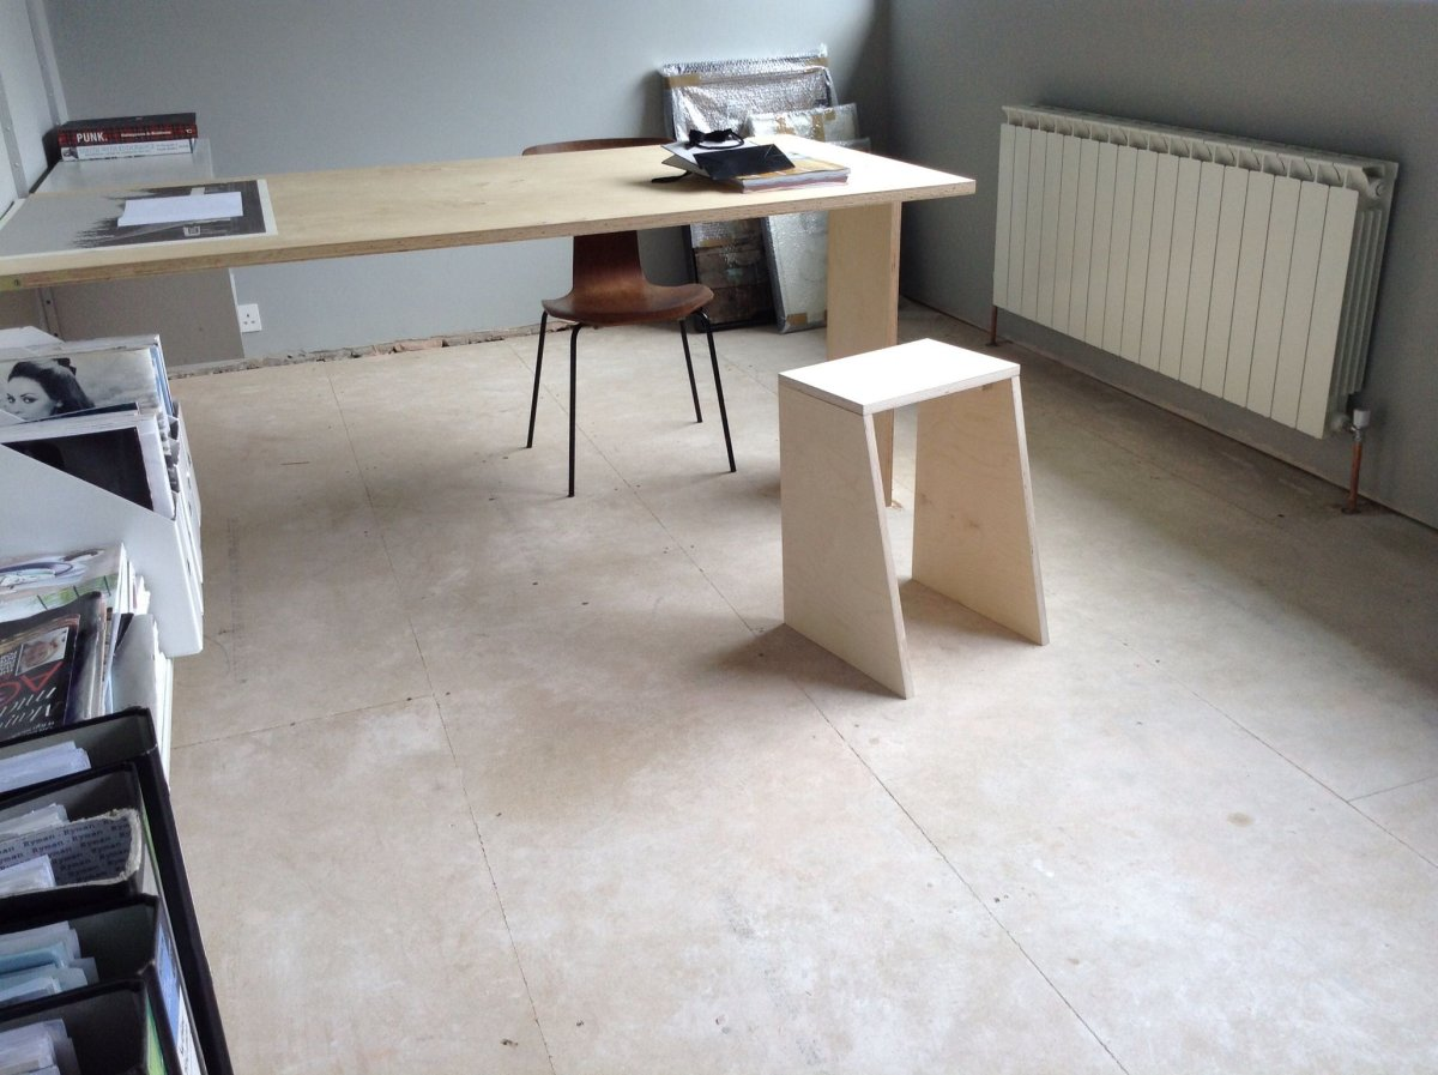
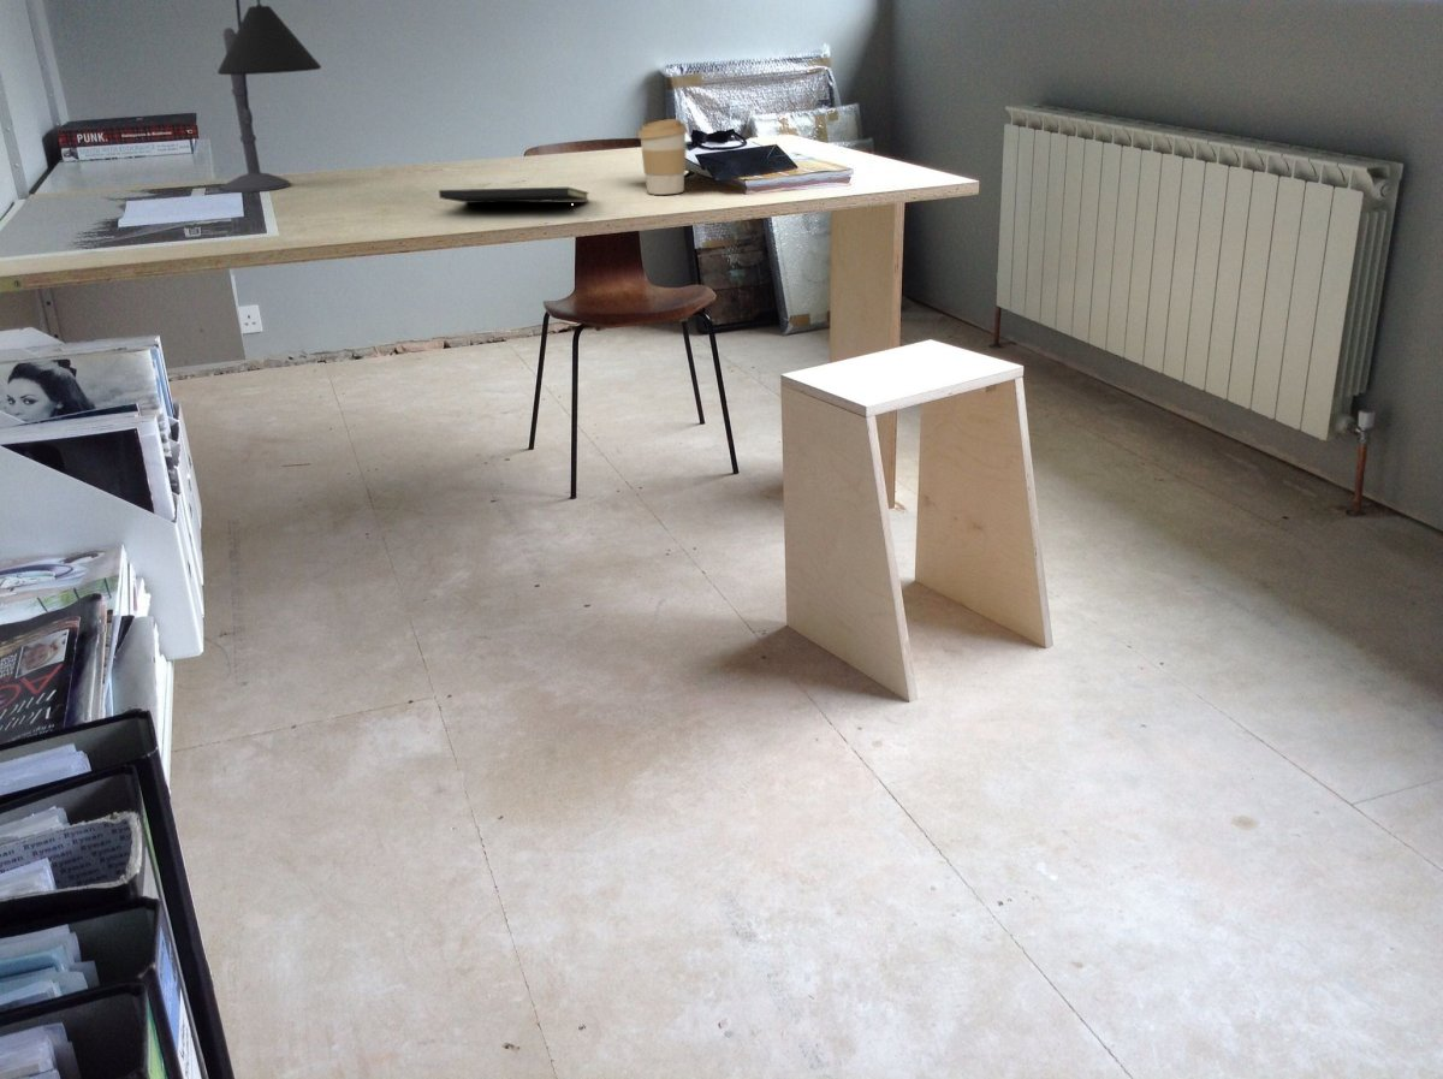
+ coffee cup [636,118,688,196]
+ desk lamp [216,0,322,194]
+ notepad [438,186,590,215]
